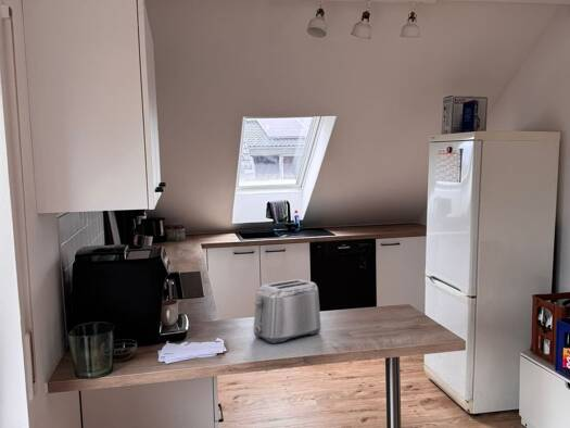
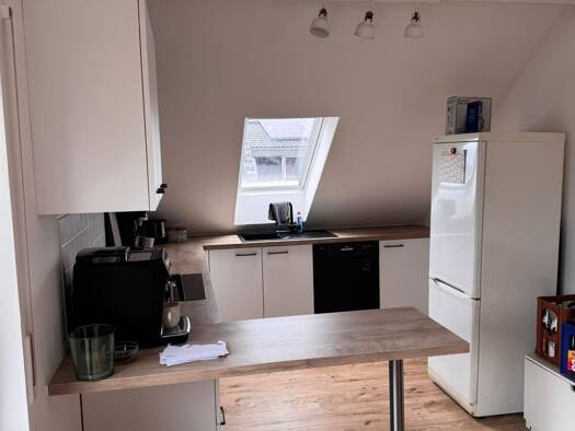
- toaster [252,278,321,344]
